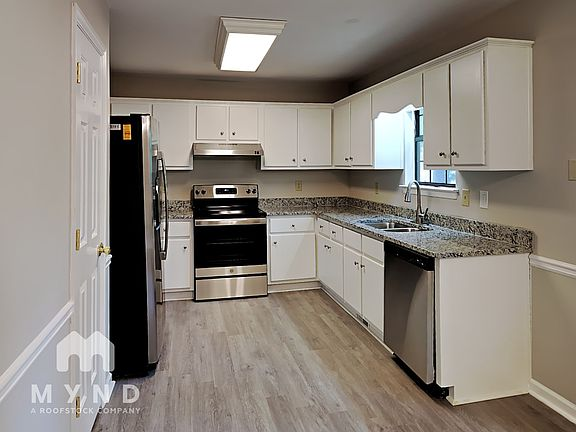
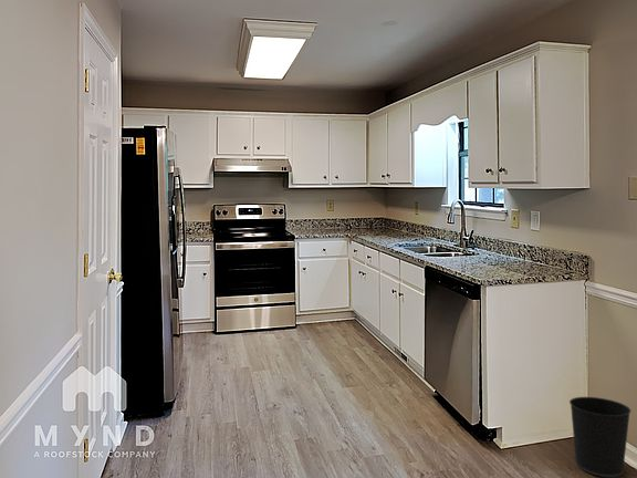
+ wastebasket [568,396,633,478]
